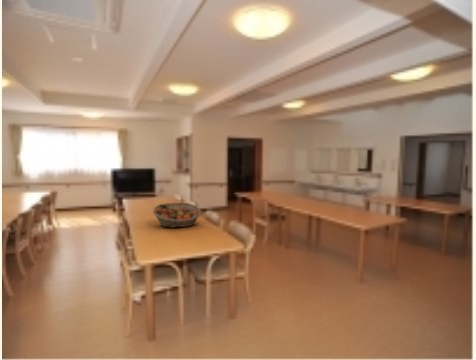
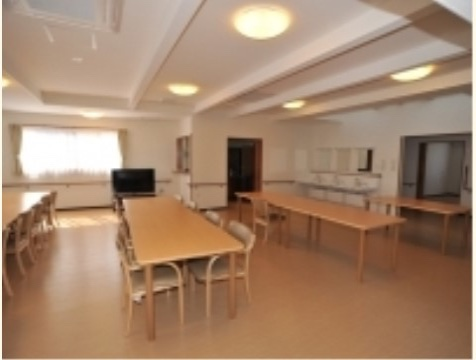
- fruit basket [152,202,202,229]
